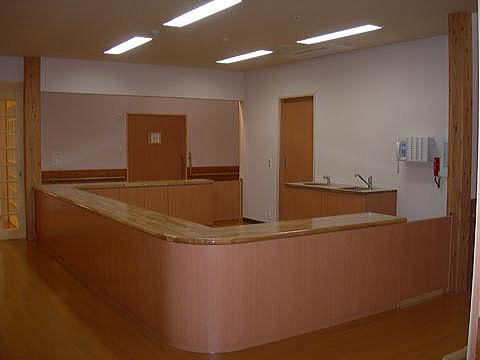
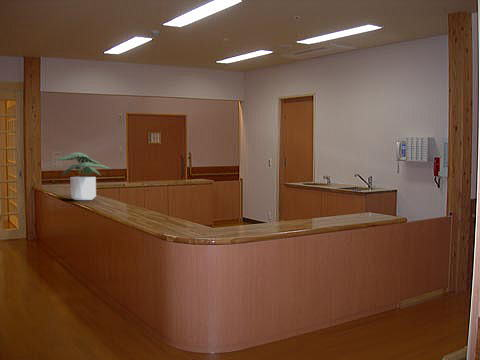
+ potted plant [55,151,113,201]
